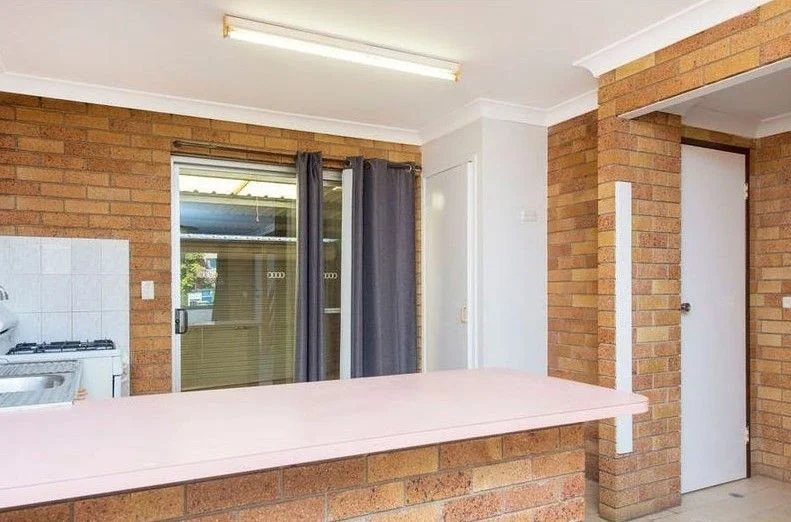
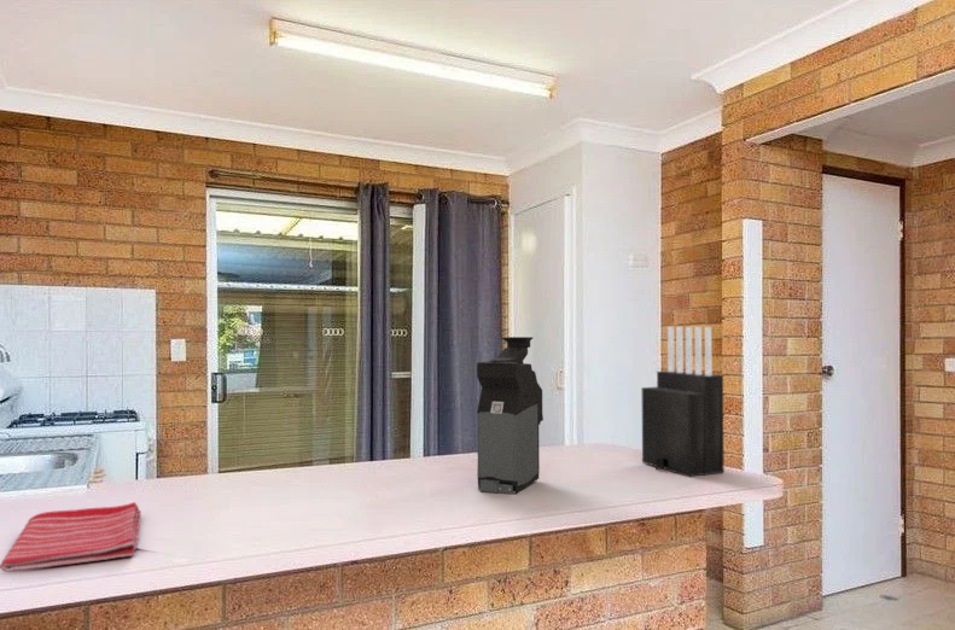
+ dish towel [0,501,142,573]
+ knife block [641,326,726,478]
+ coffee maker [476,336,545,495]
